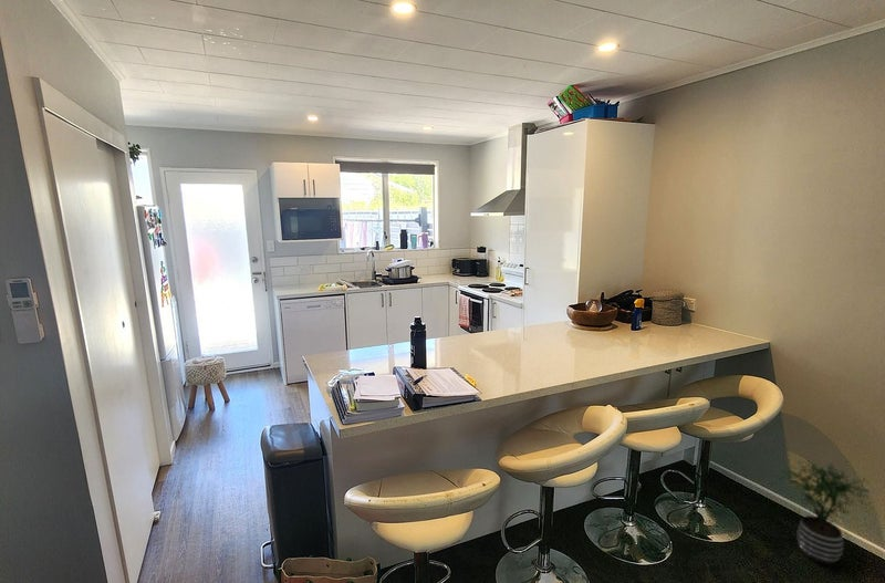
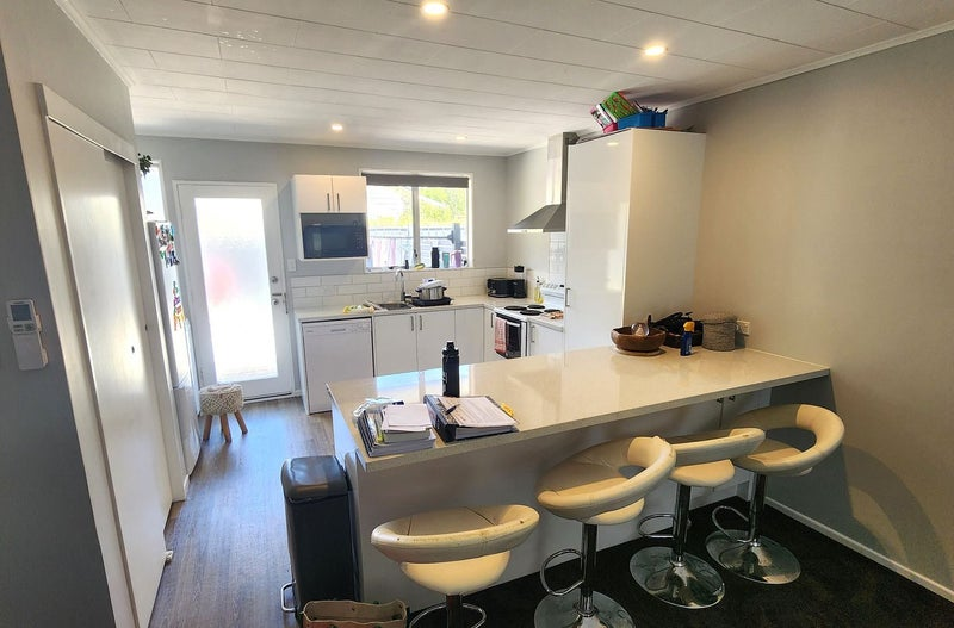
- potted plant [778,458,873,565]
